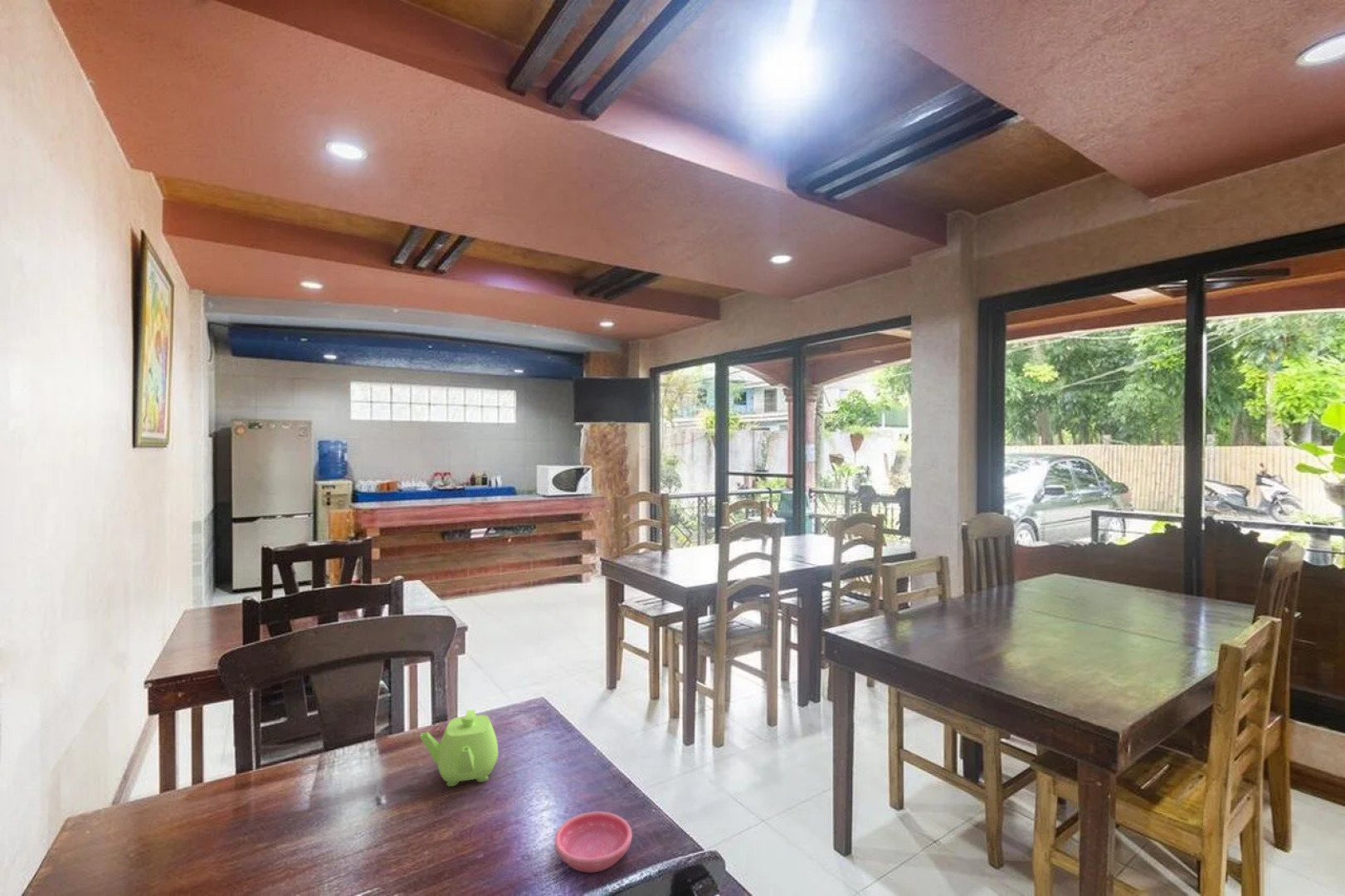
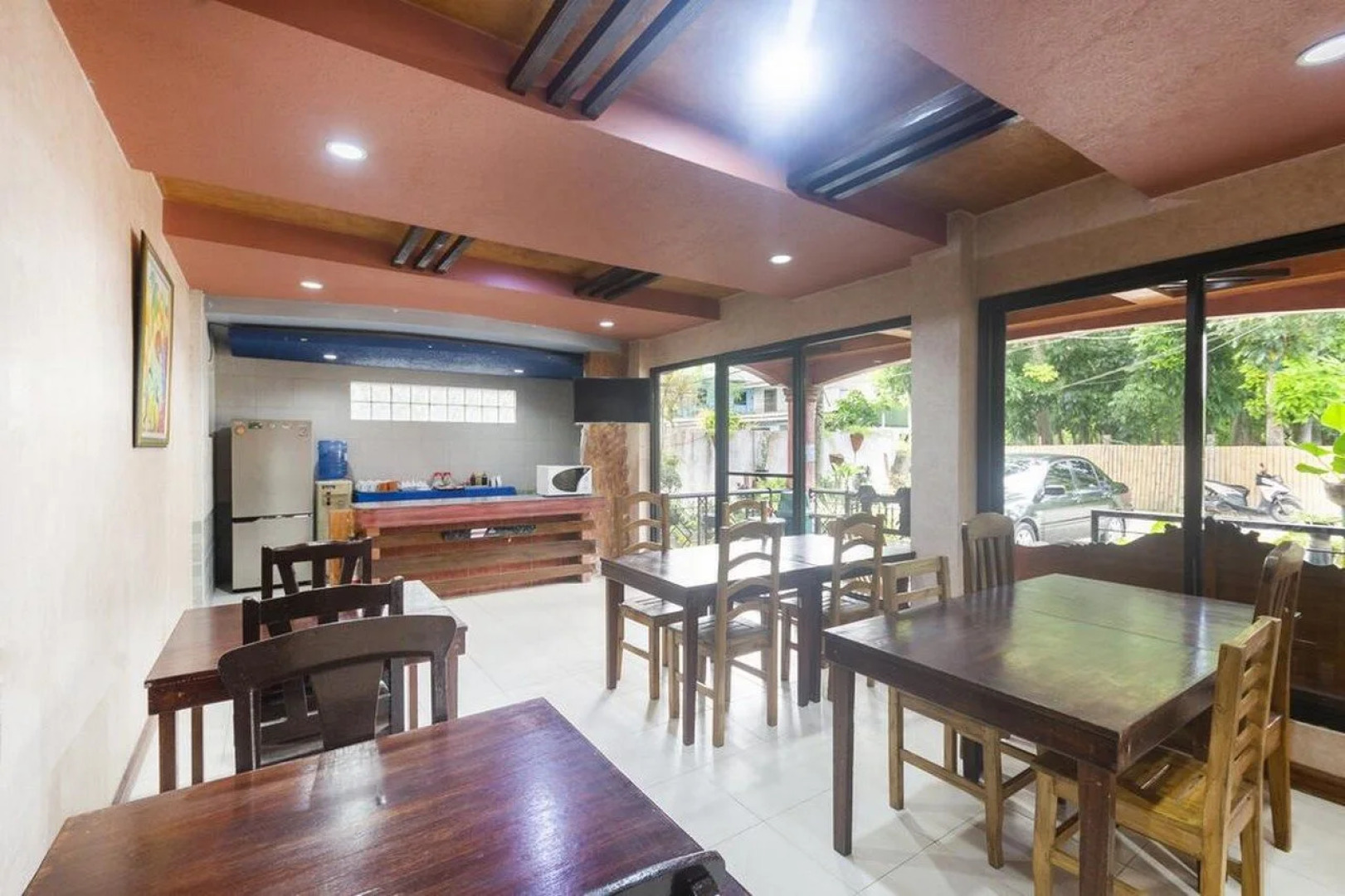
- saucer [553,811,633,873]
- teapot [419,709,499,787]
